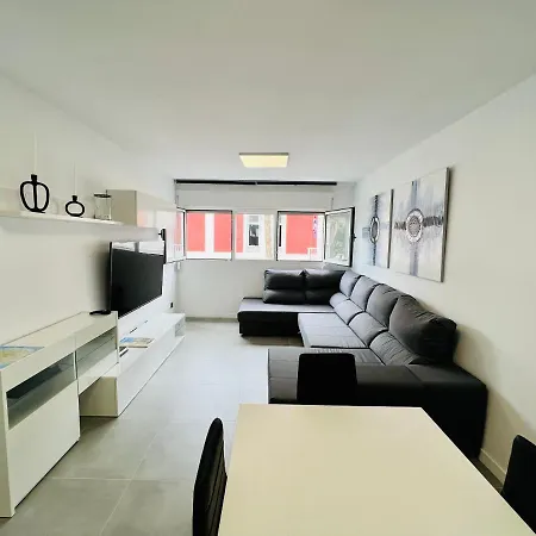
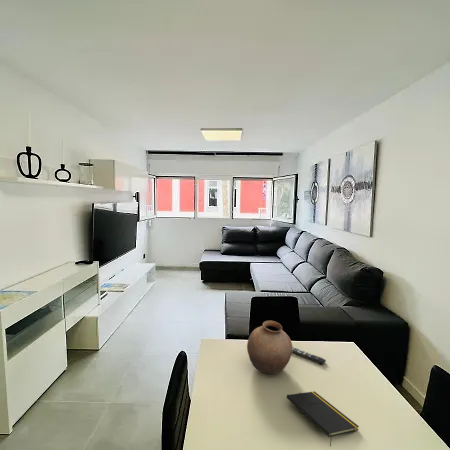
+ remote control [292,346,327,366]
+ notepad [286,391,360,447]
+ pottery [246,320,293,375]
